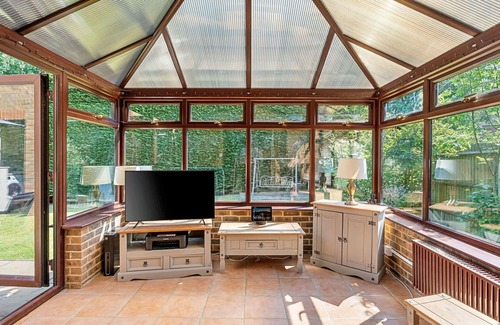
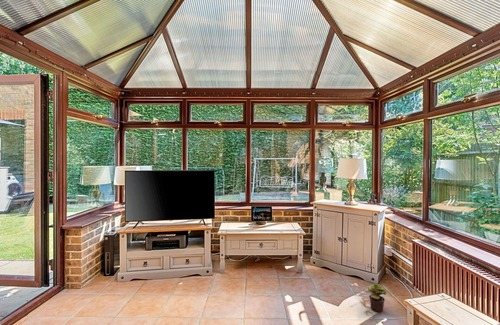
+ potted plant [364,283,387,313]
